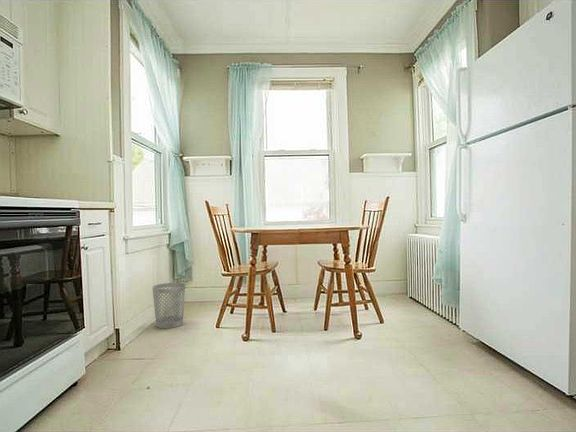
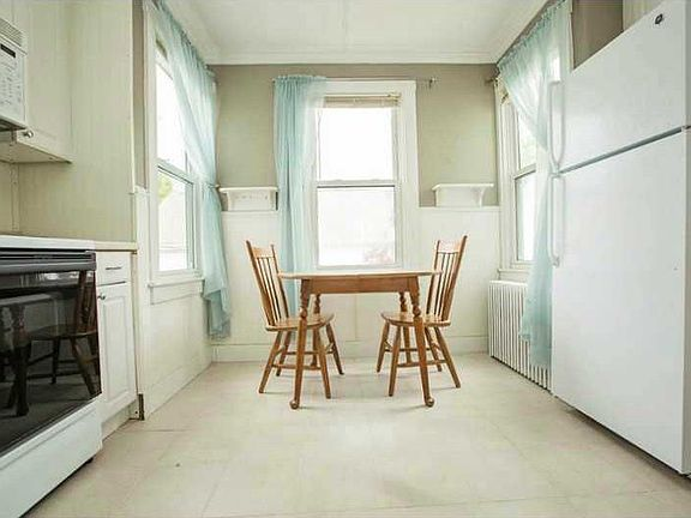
- wastebasket [151,282,186,329]
